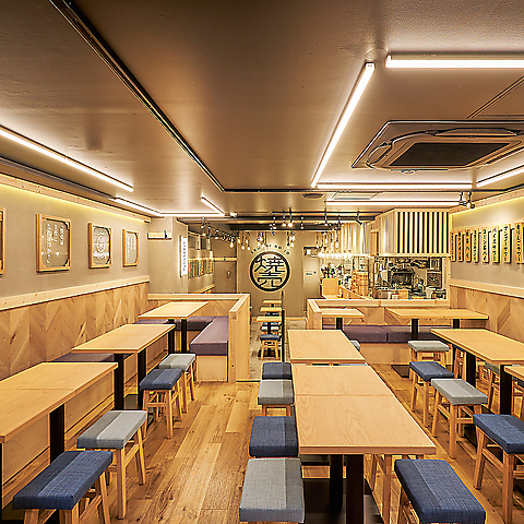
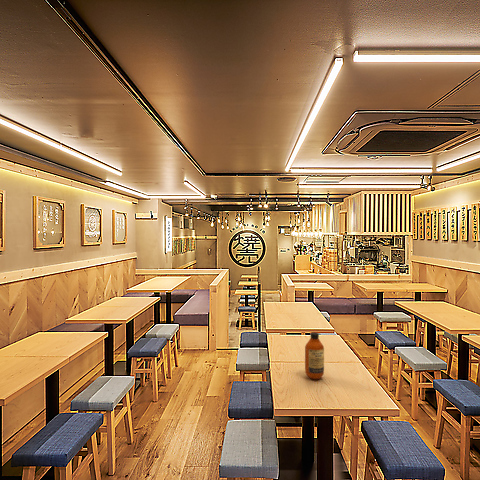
+ bottle [304,331,325,380]
